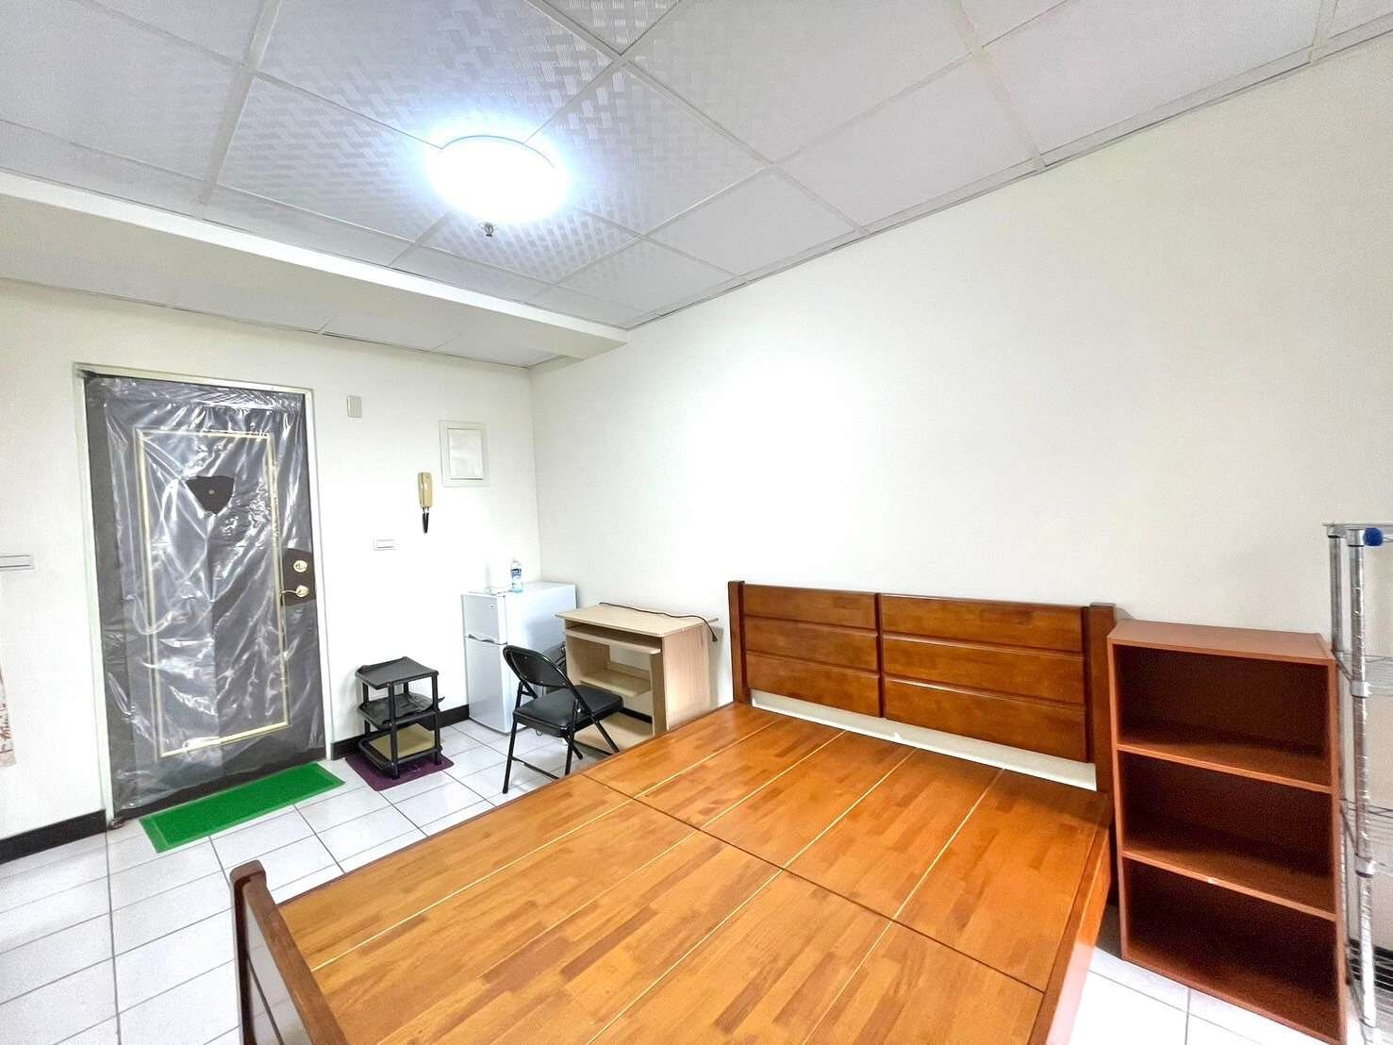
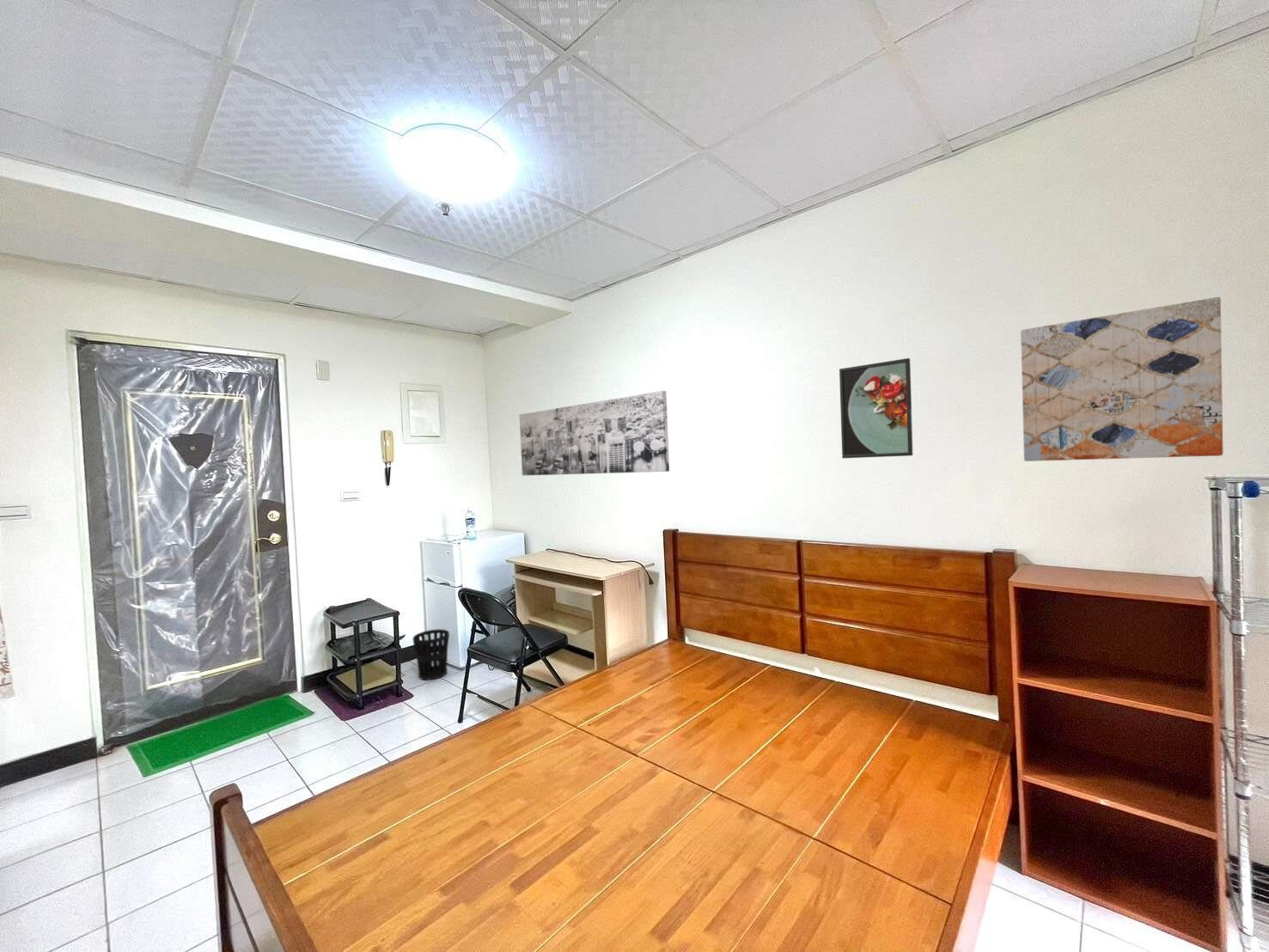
+ wastebasket [412,628,450,681]
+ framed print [839,357,914,459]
+ wall art [518,390,670,477]
+ wall art [1020,296,1223,462]
